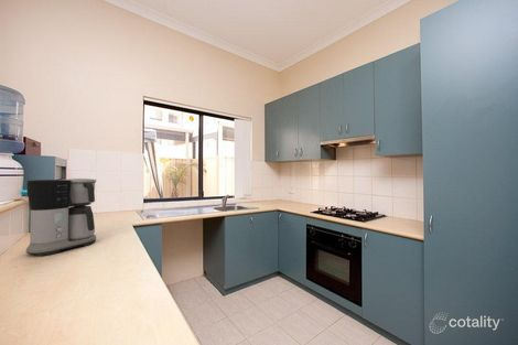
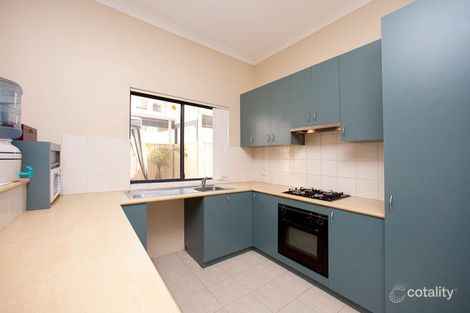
- coffee maker [25,177,97,257]
